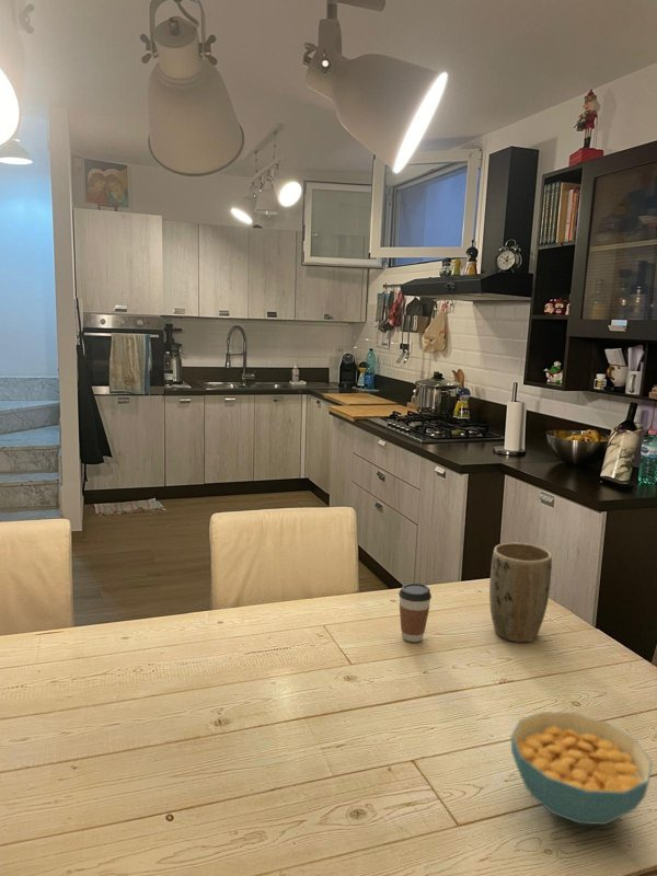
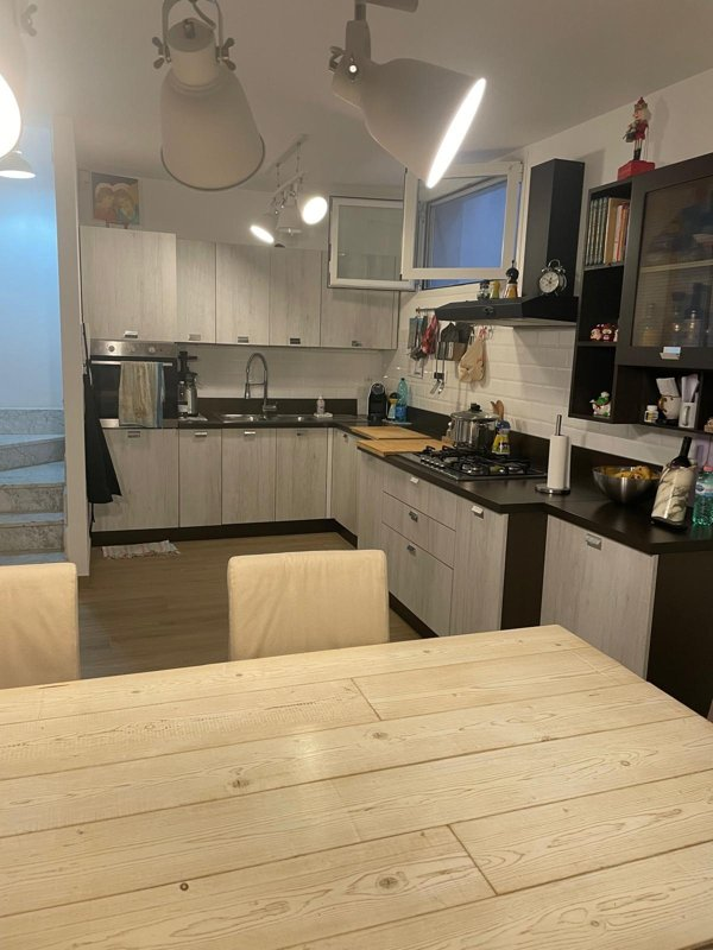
- coffee cup [397,583,433,643]
- cereal bowl [510,711,654,826]
- plant pot [488,542,553,643]
